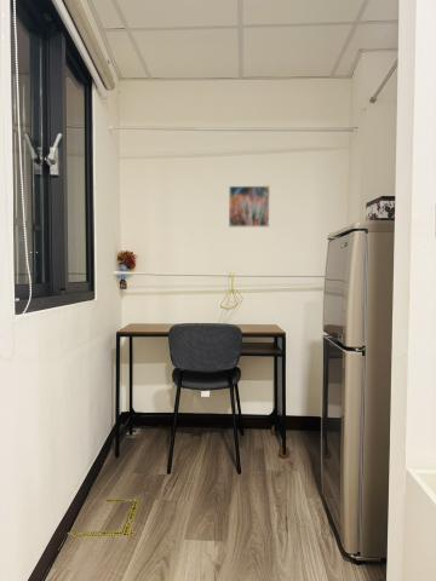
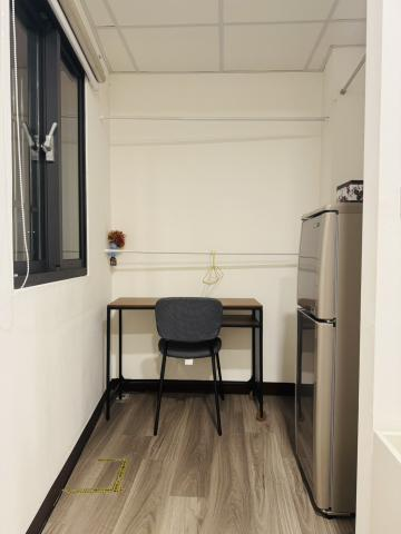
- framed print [228,184,271,229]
